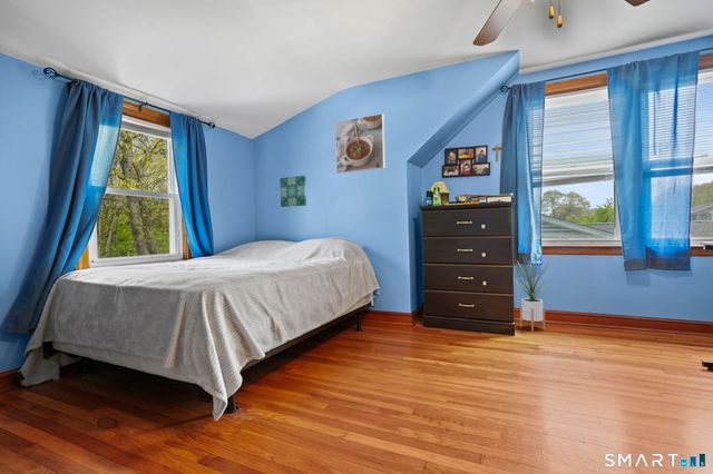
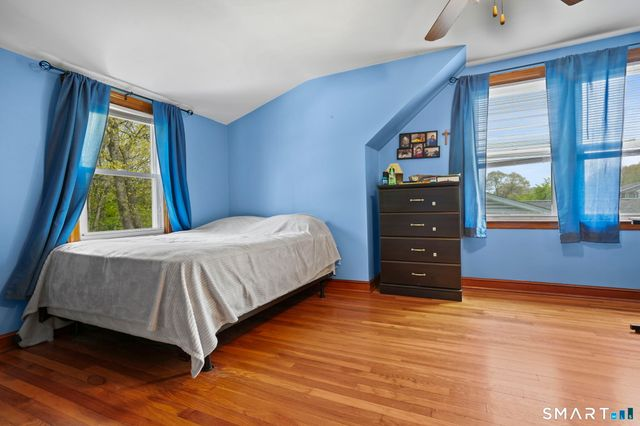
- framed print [334,112,385,175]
- house plant [512,255,556,333]
- wall art [279,175,307,208]
